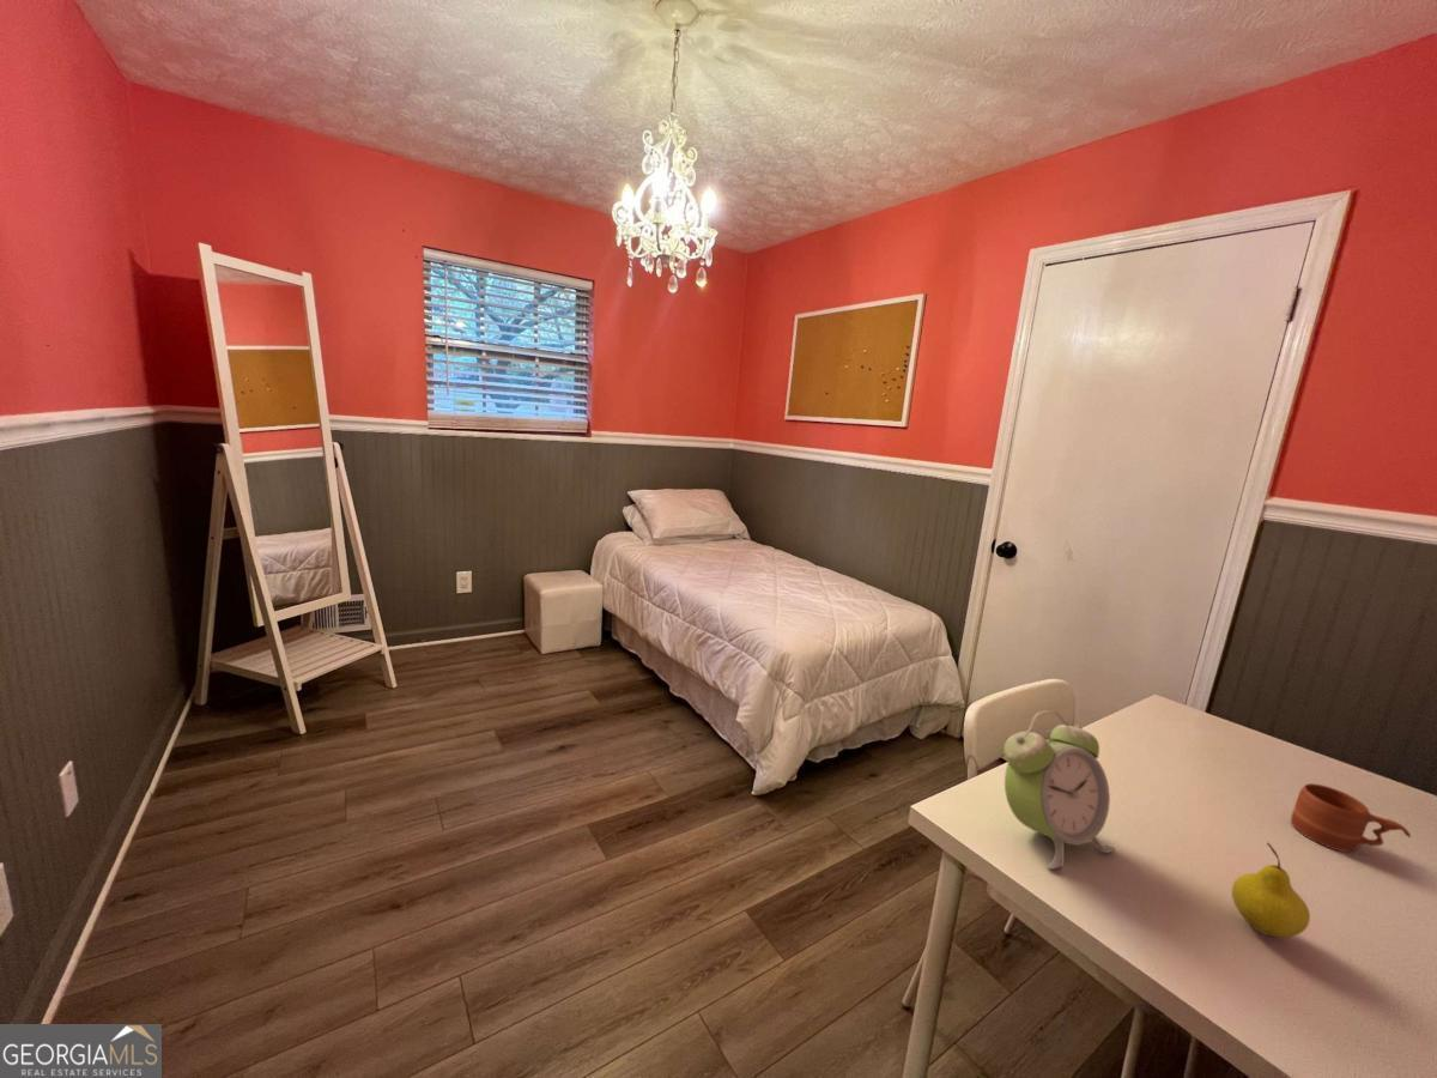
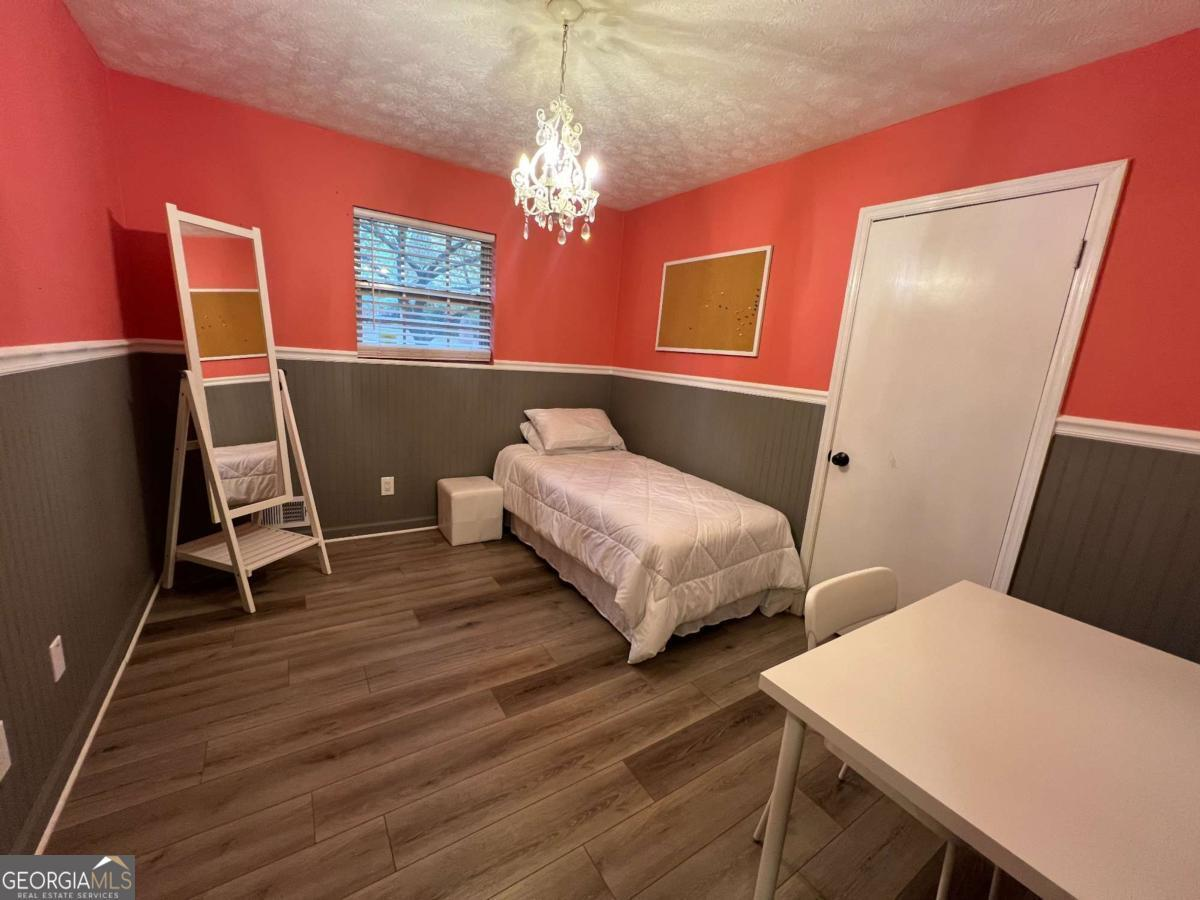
- mug [1290,782,1412,853]
- fruit [1231,842,1311,939]
- alarm clock [1002,709,1116,871]
